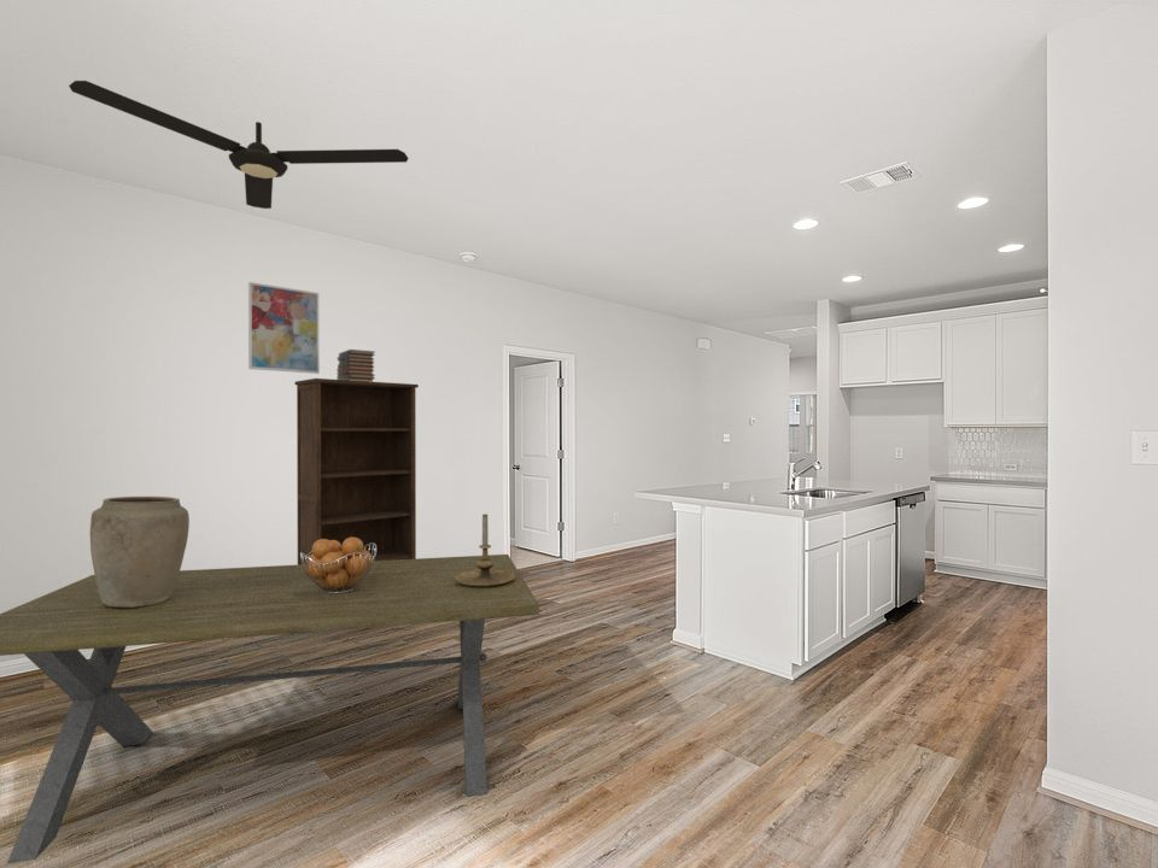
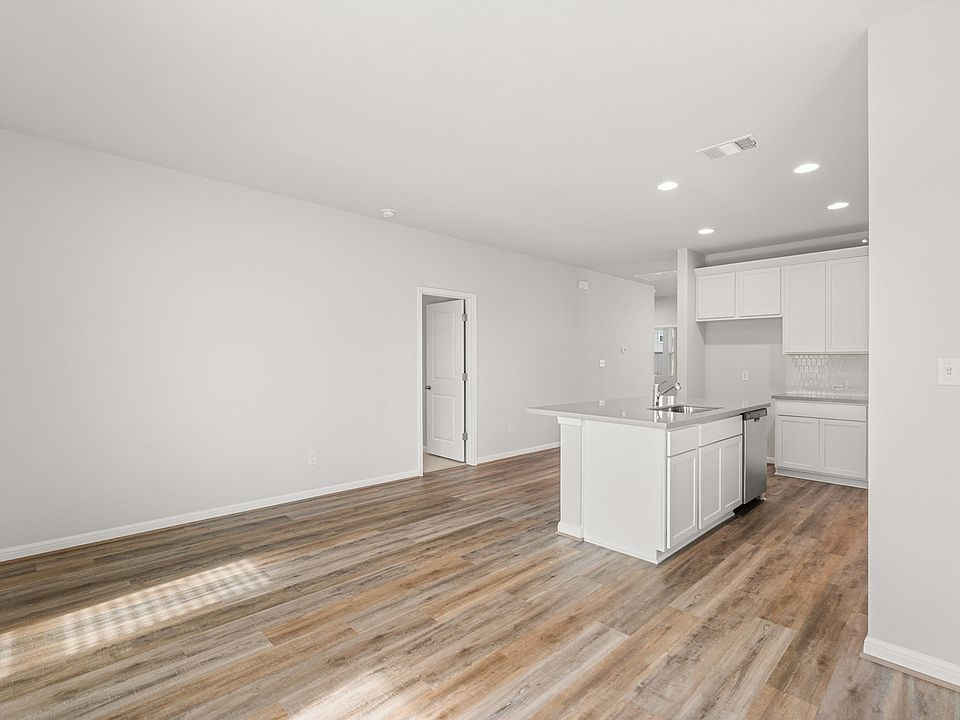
- candle holder [455,514,515,587]
- wall art [247,281,321,375]
- book stack [335,348,376,382]
- bookcase [294,377,420,565]
- vase [89,495,191,608]
- fruit basket [300,538,376,594]
- ceiling fan [68,80,409,210]
- dining table [0,553,540,864]
